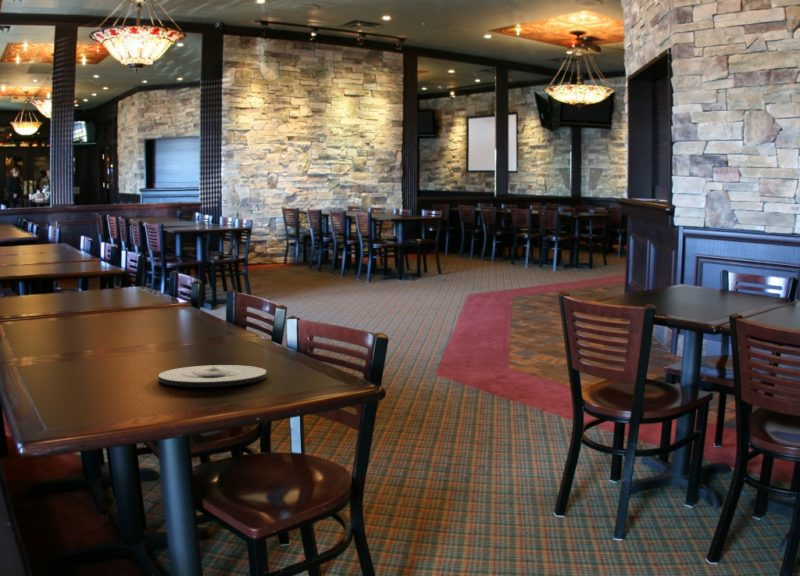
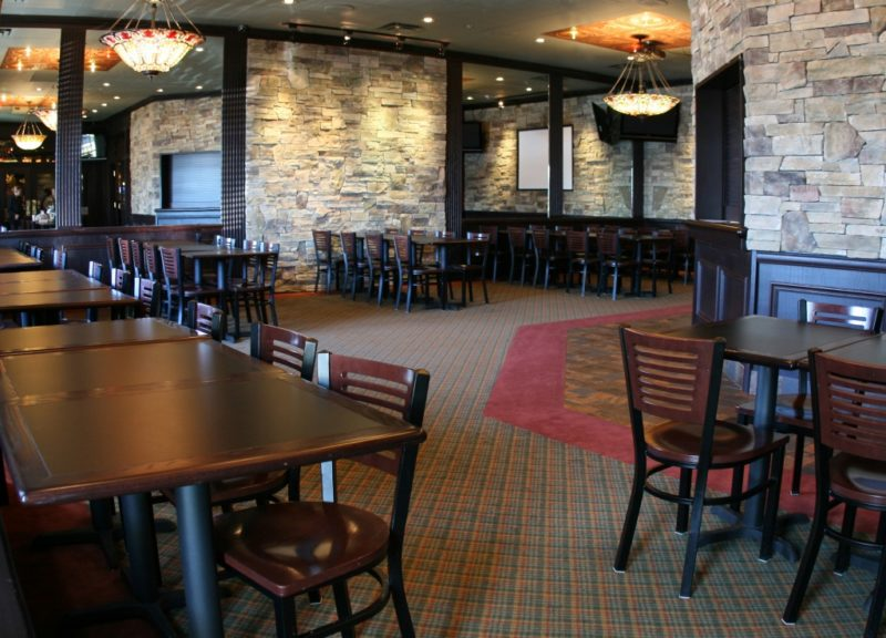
- plate [158,364,268,388]
